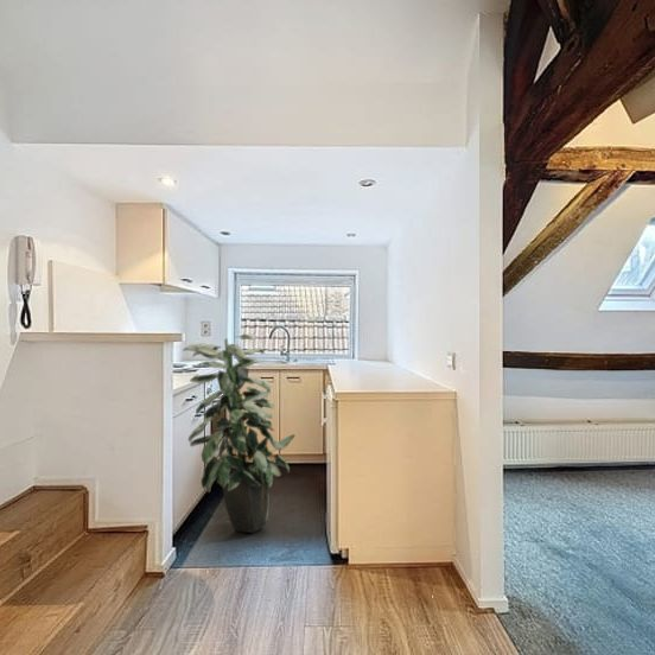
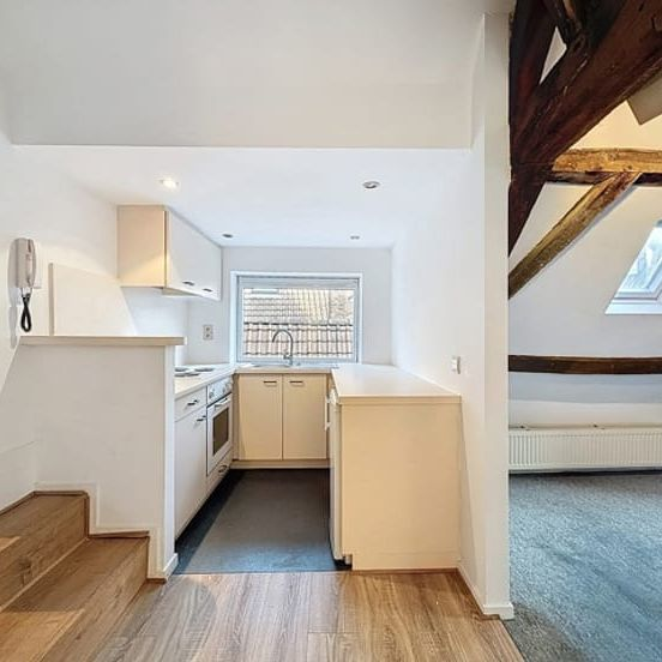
- indoor plant [182,333,295,534]
